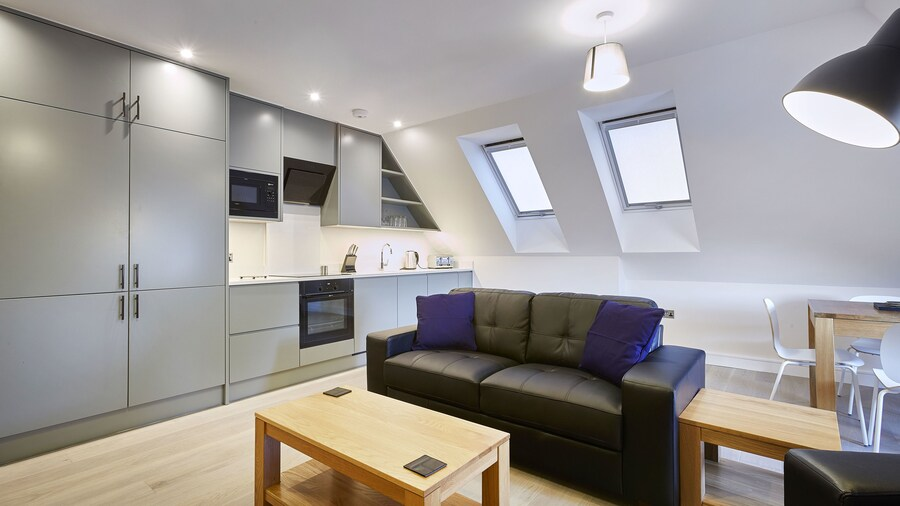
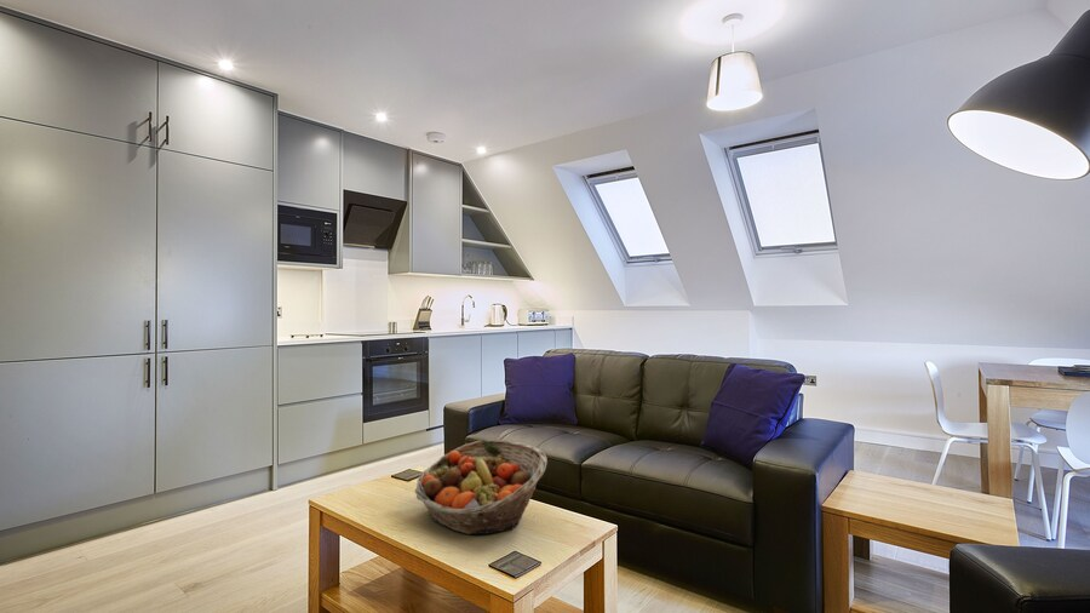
+ fruit basket [414,439,549,535]
